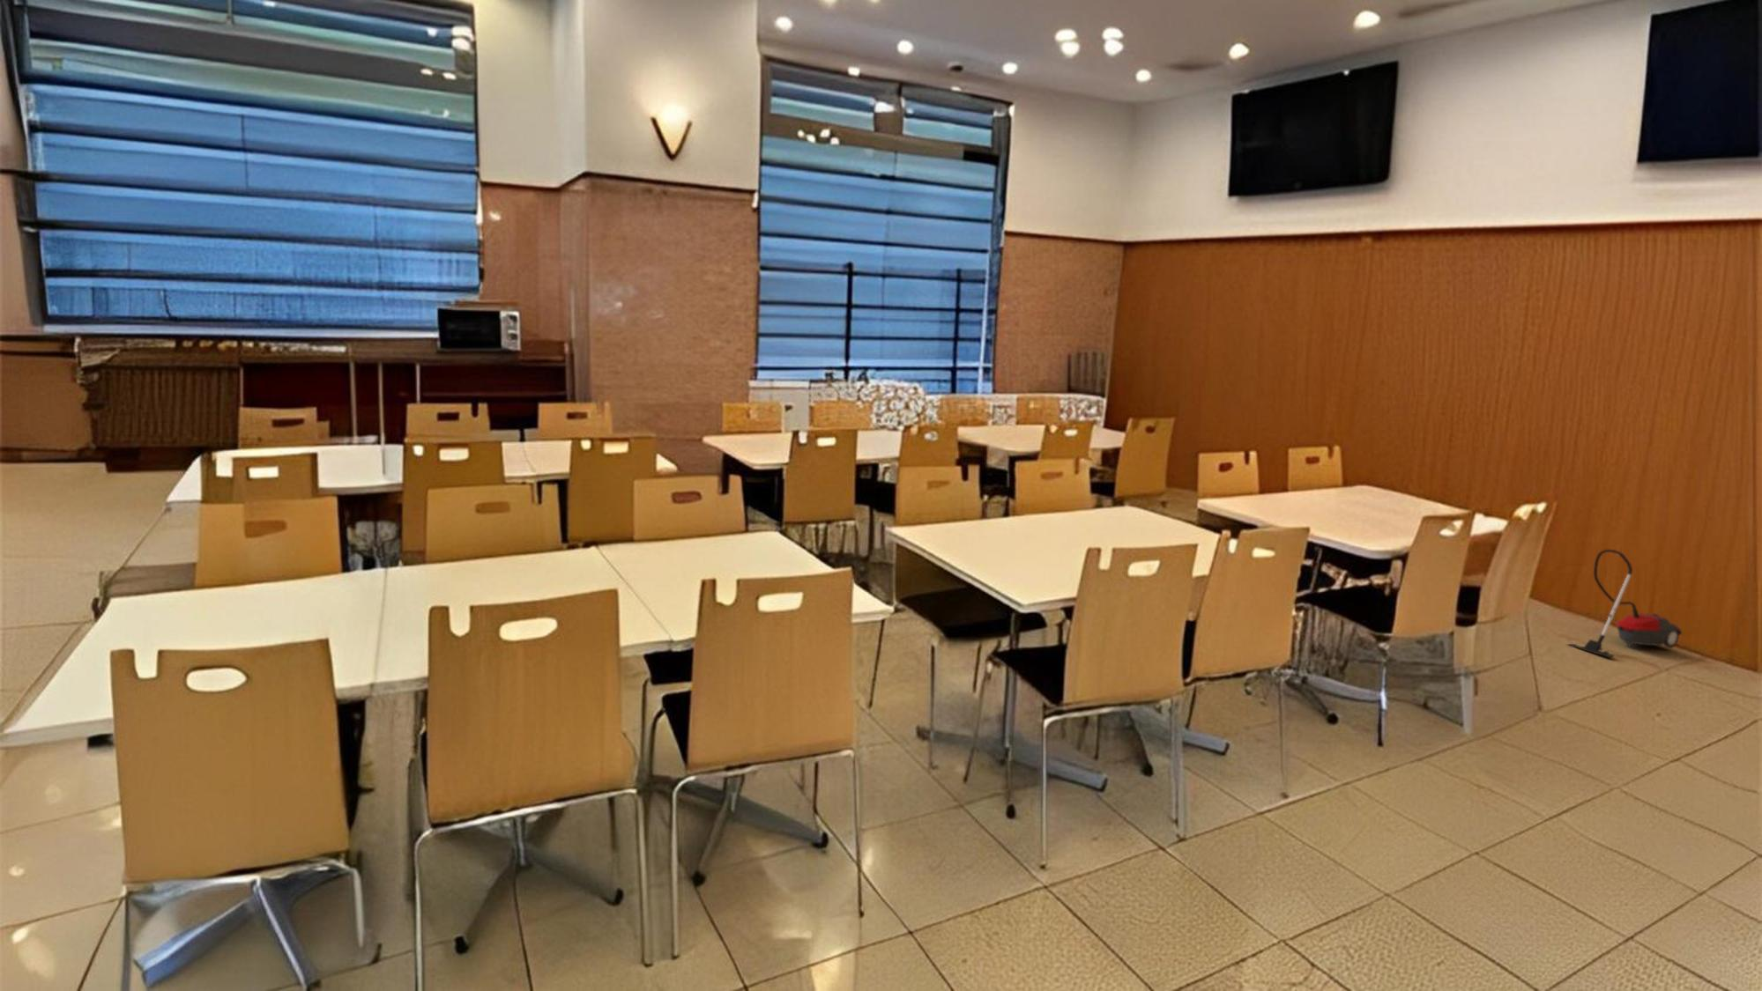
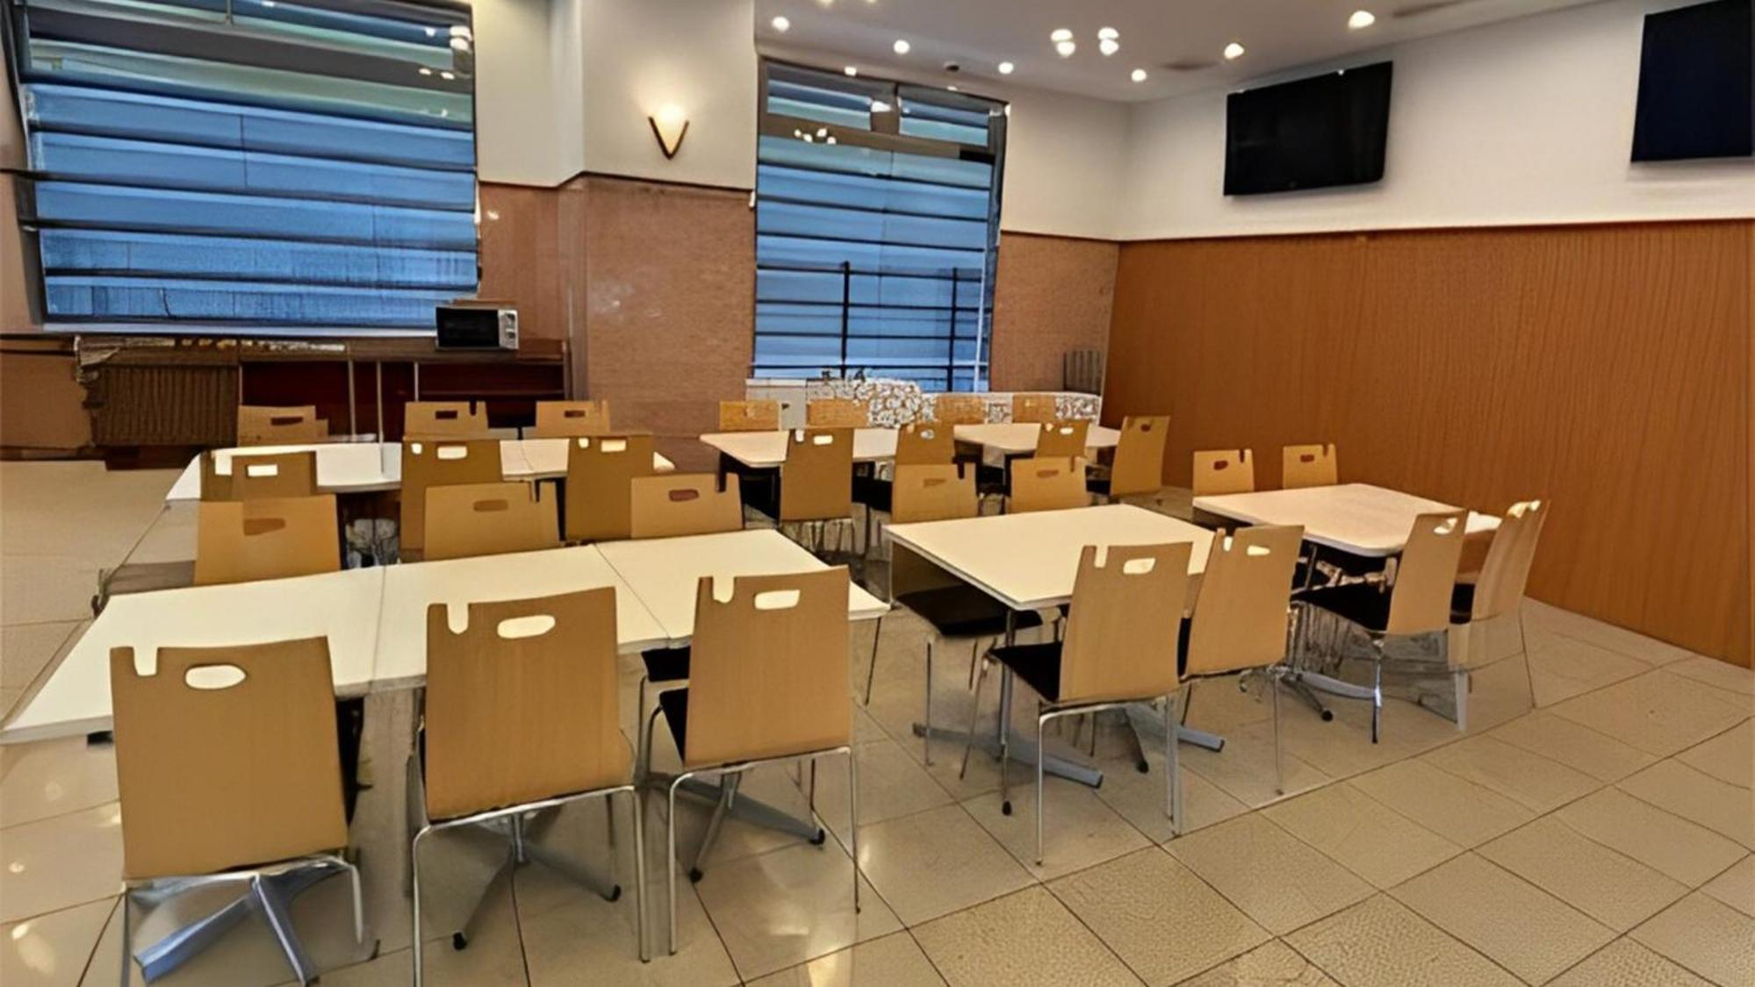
- vacuum cleaner [1566,548,1682,659]
